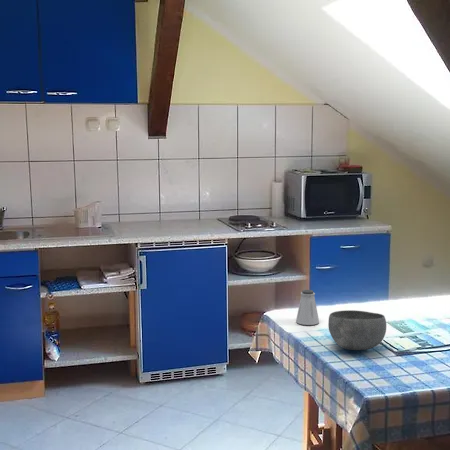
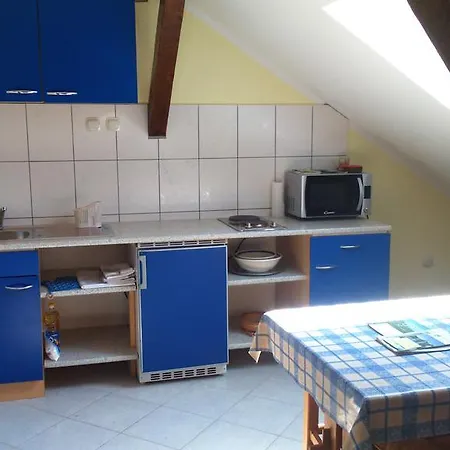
- bowl [327,309,387,351]
- saltshaker [295,289,320,326]
